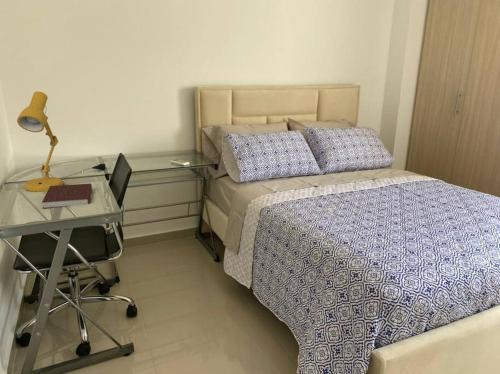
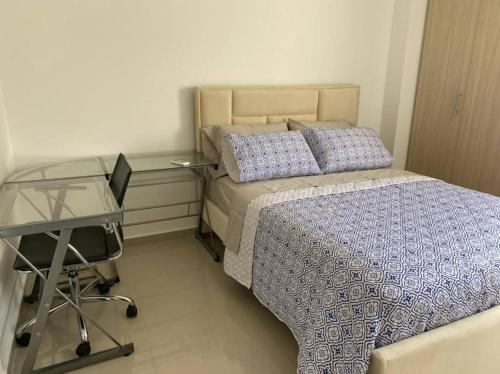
- desk lamp [16,90,110,192]
- notebook [41,182,93,210]
